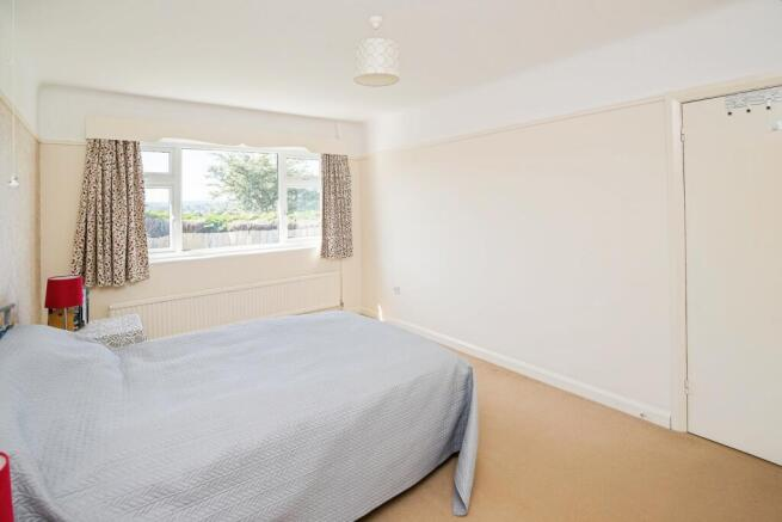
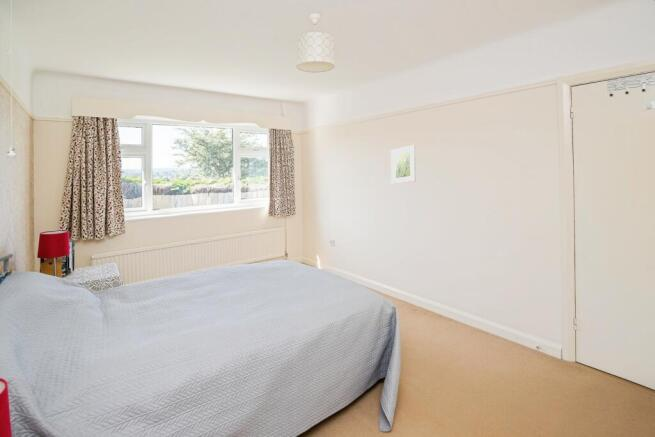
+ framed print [390,144,417,185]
